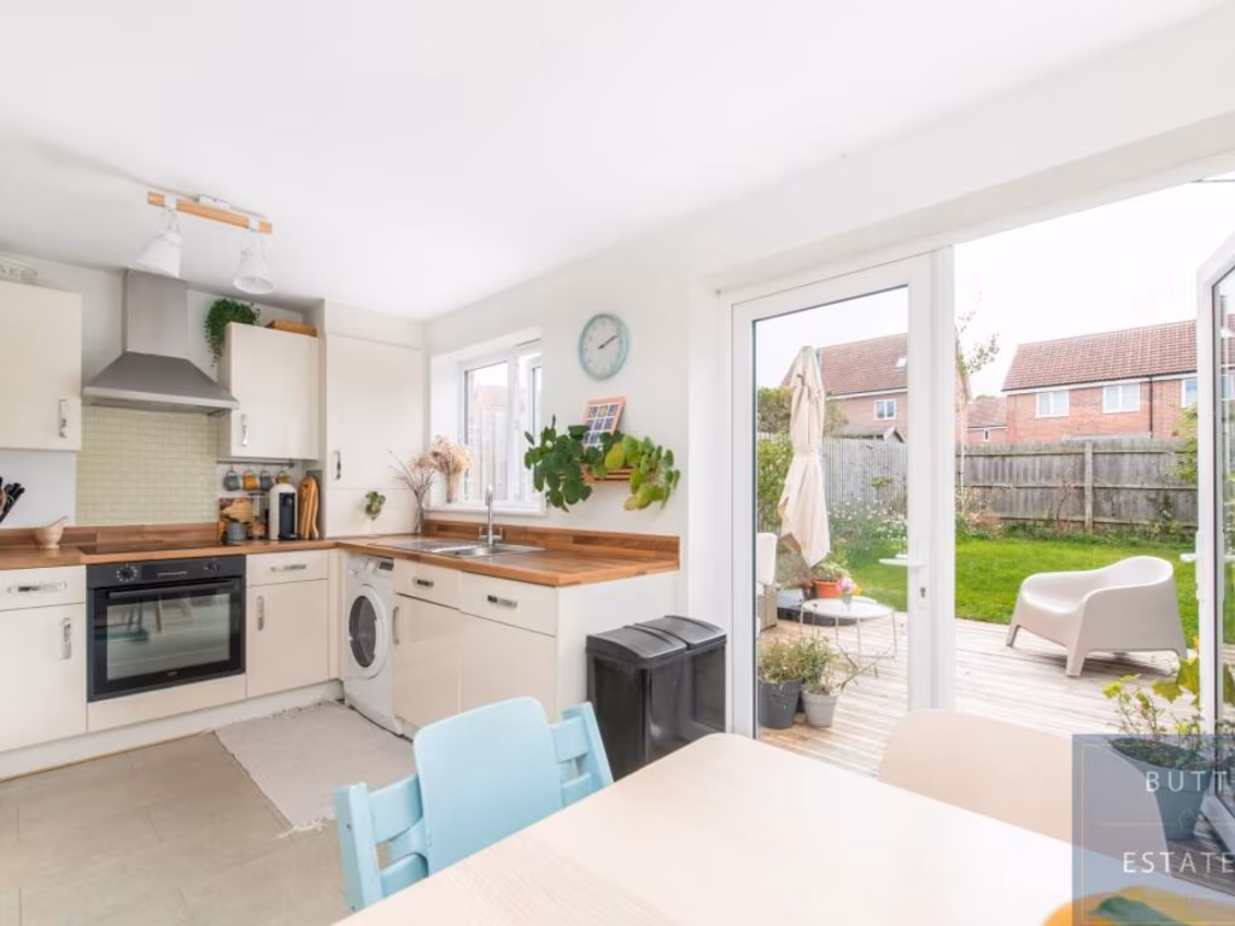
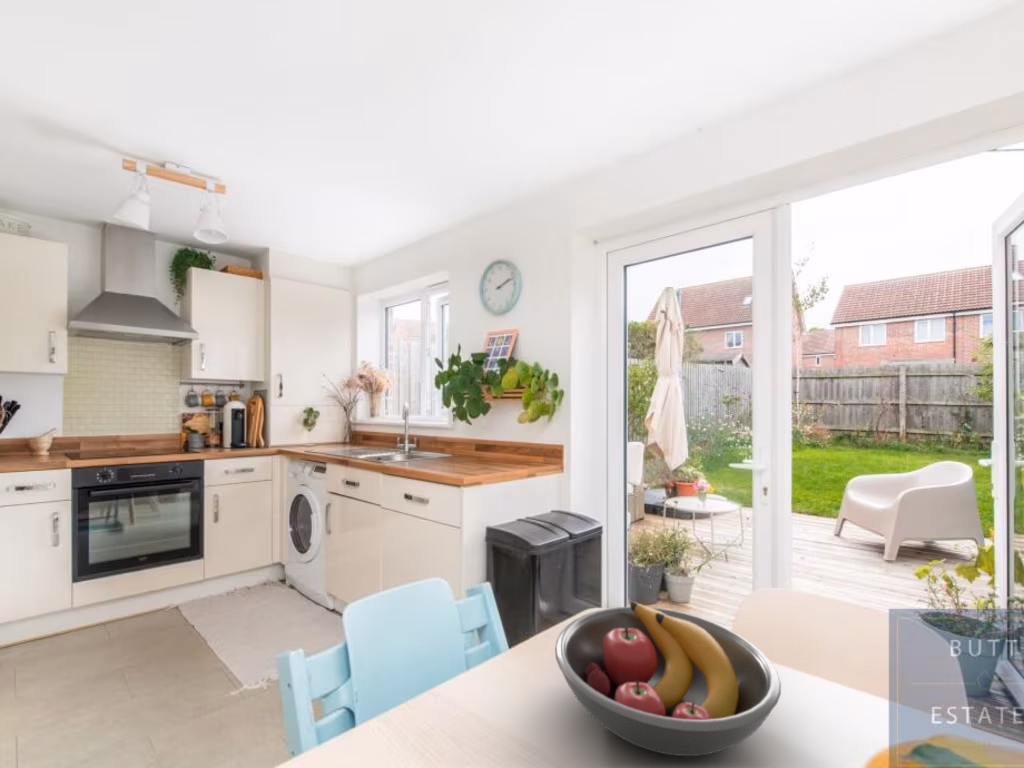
+ fruit bowl [554,600,782,757]
